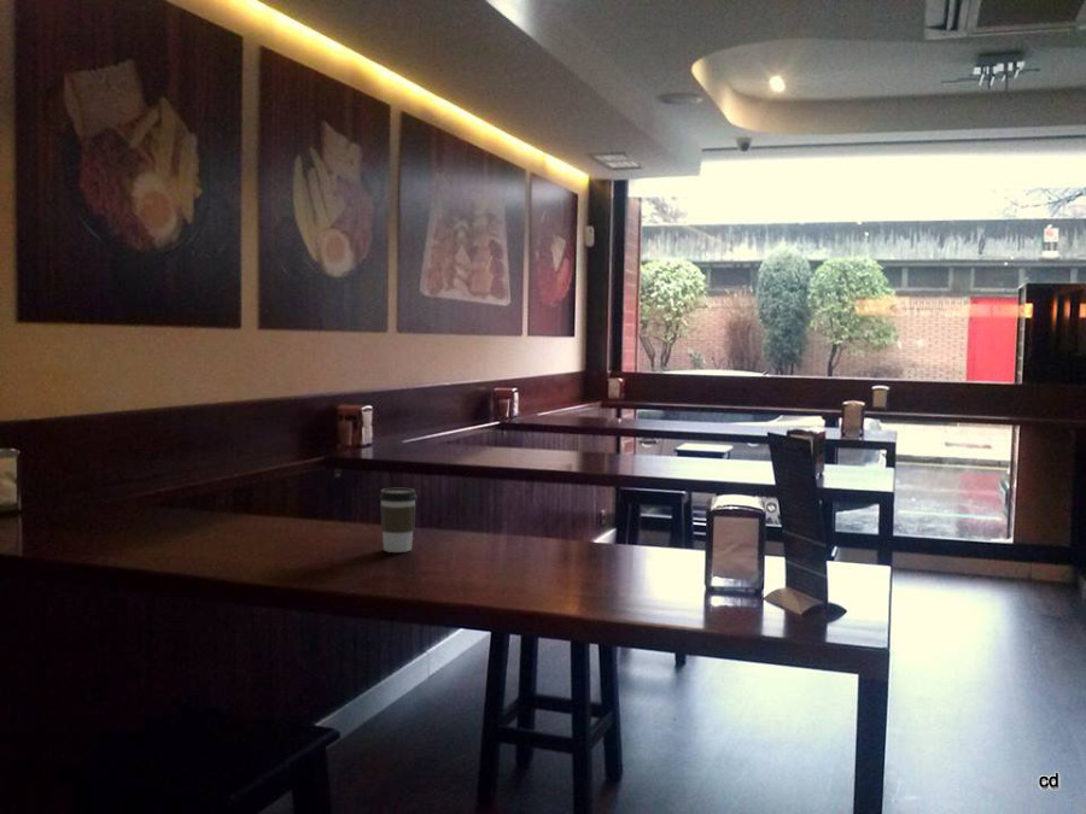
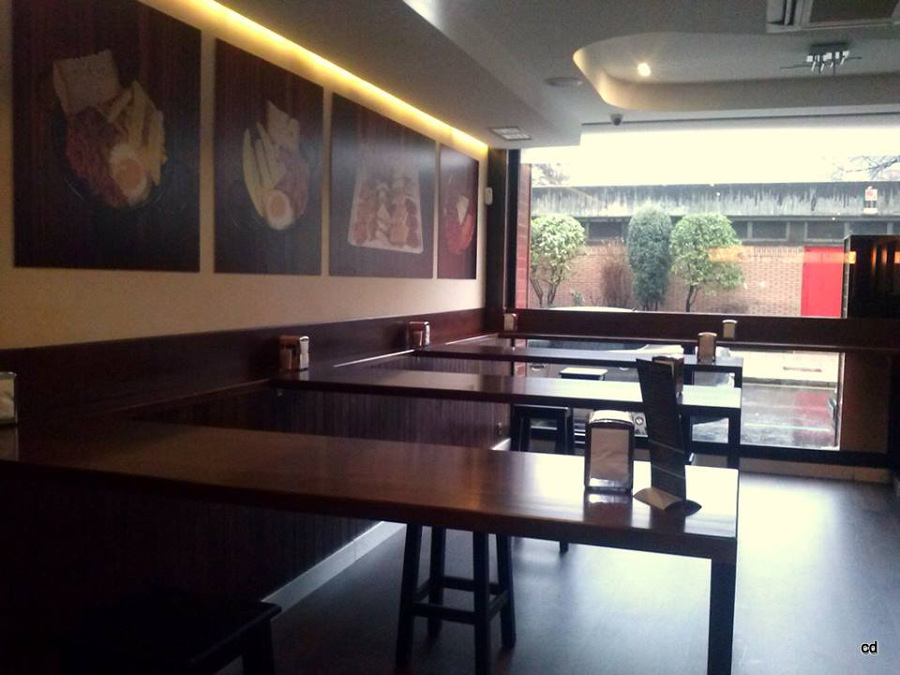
- coffee cup [378,487,418,554]
